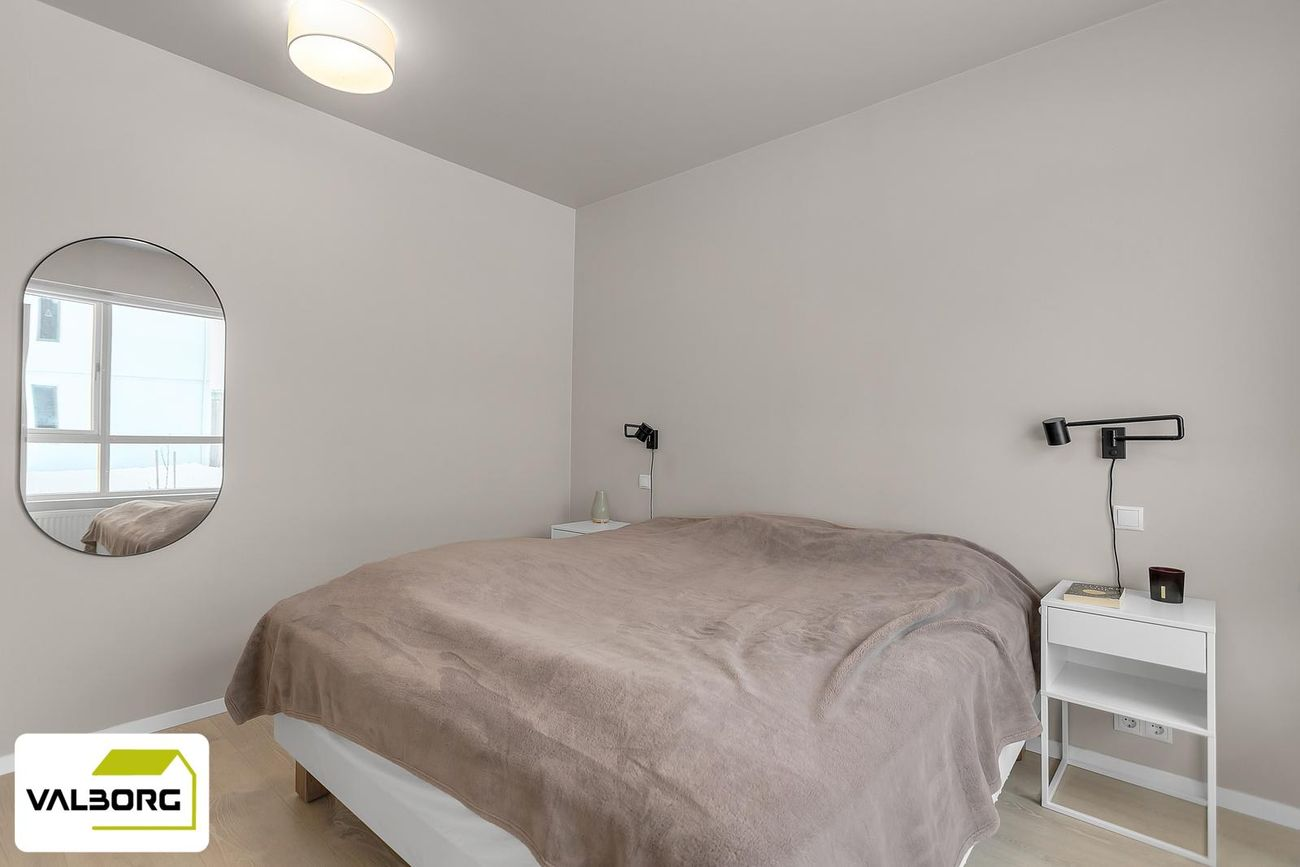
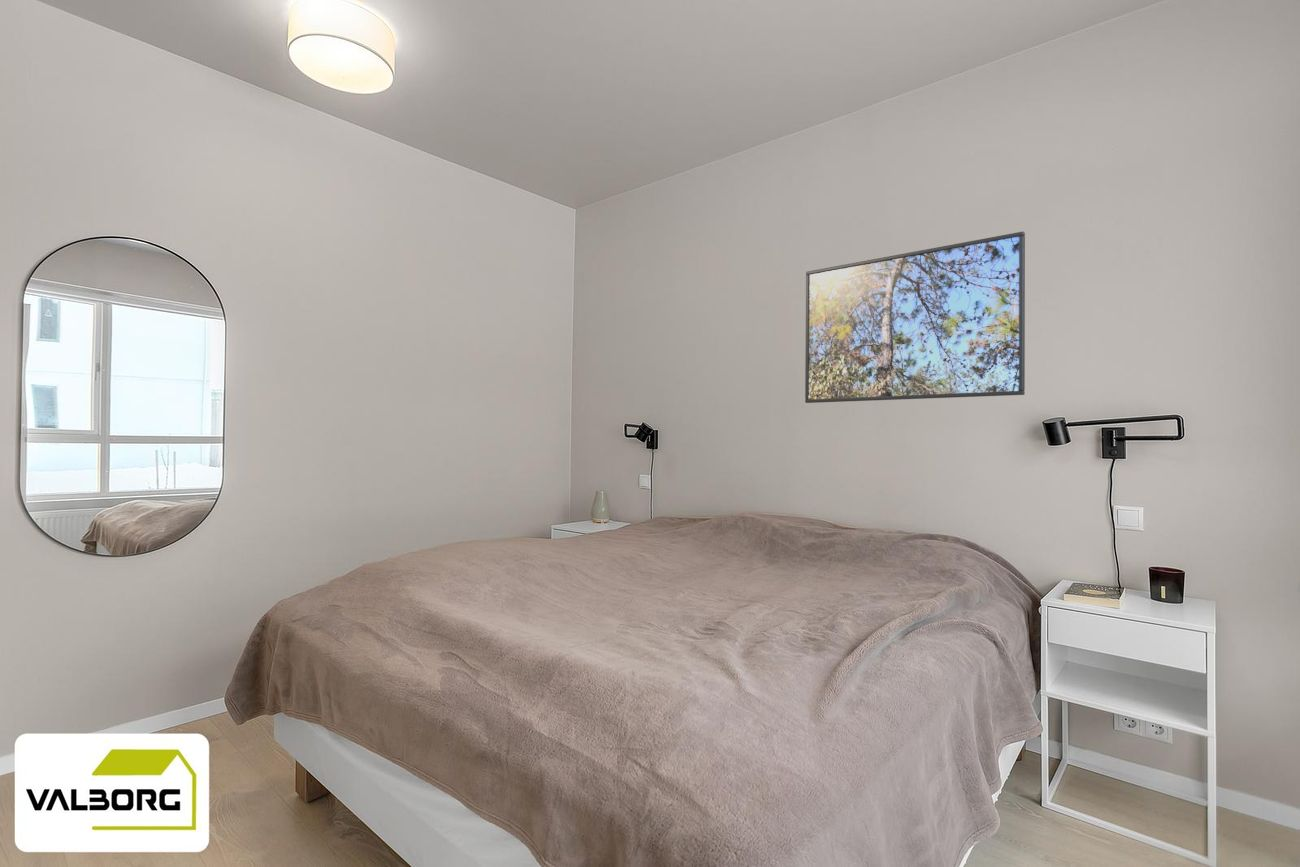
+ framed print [804,231,1026,404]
